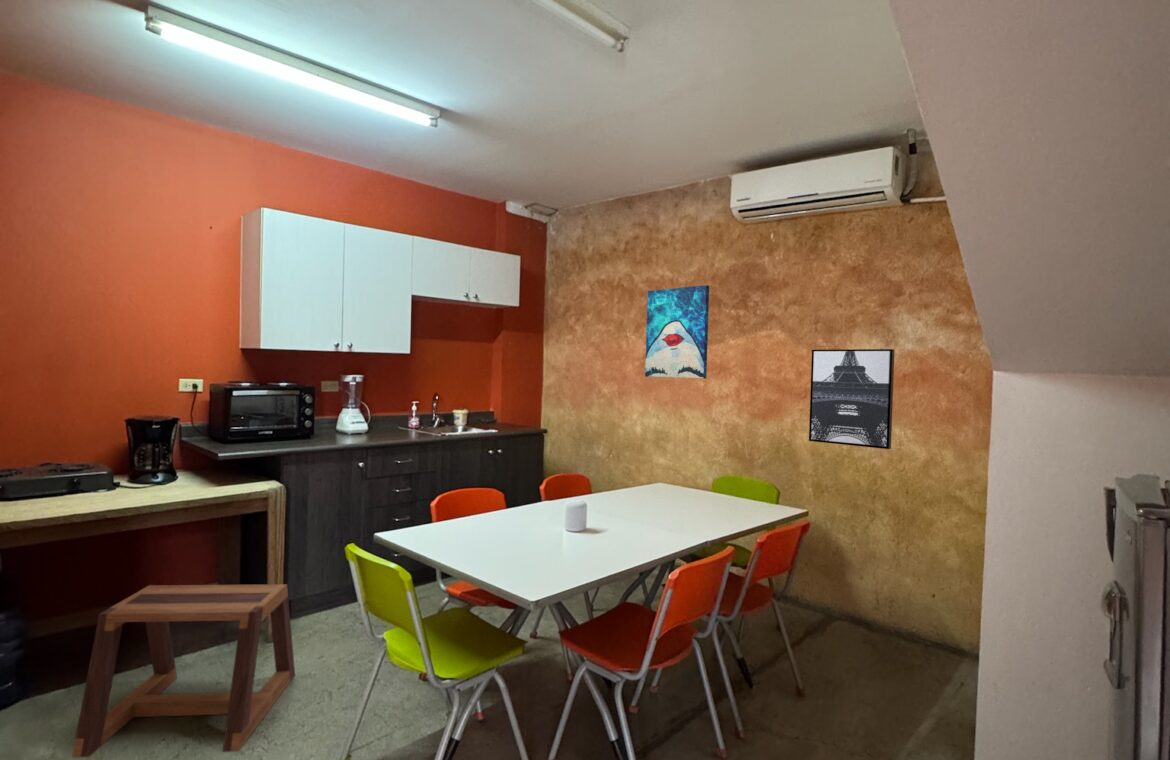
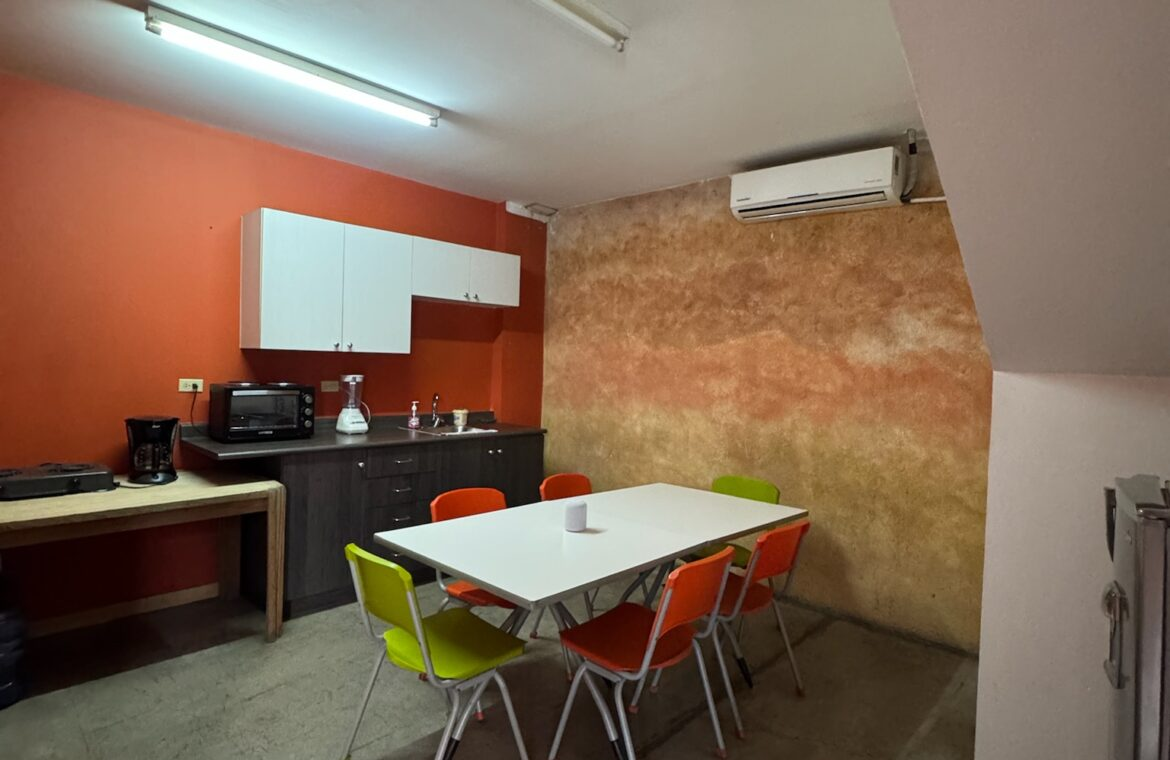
- wall art [808,348,895,450]
- stool [71,583,296,758]
- wall art [644,284,710,380]
